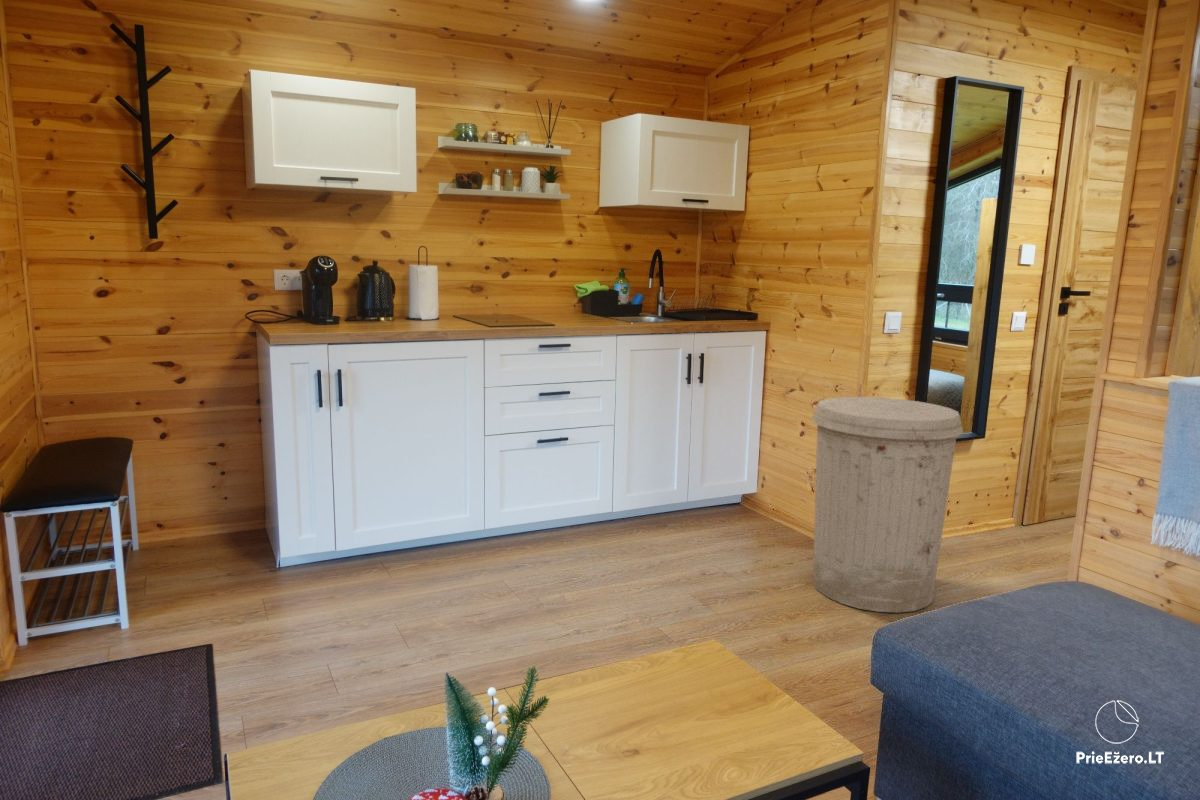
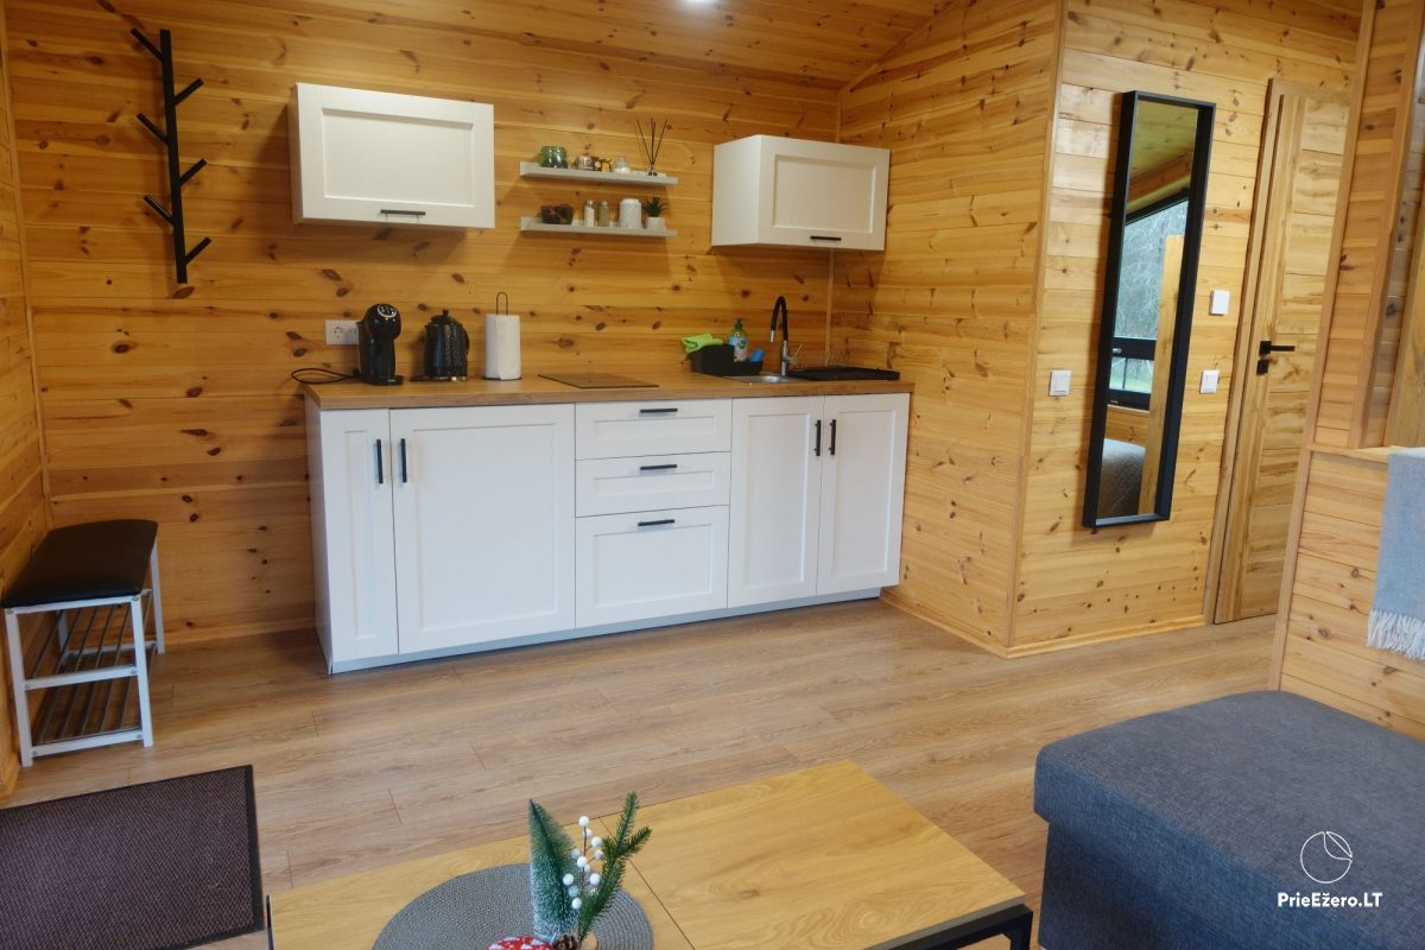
- trash can [811,396,965,614]
